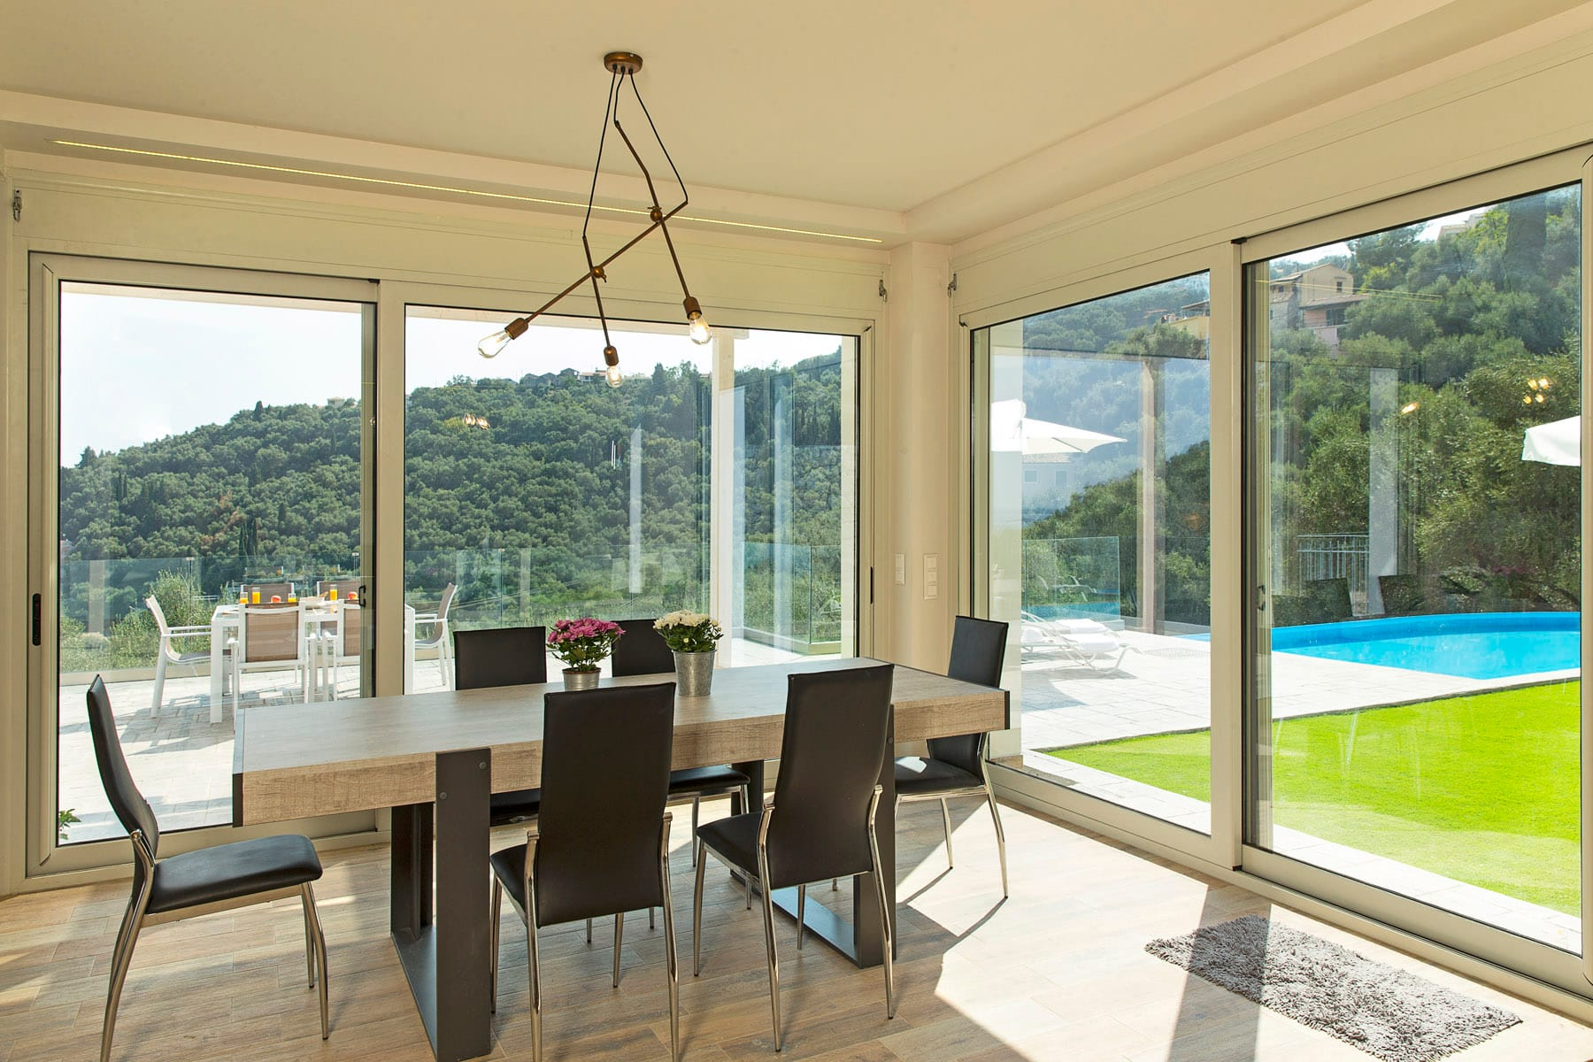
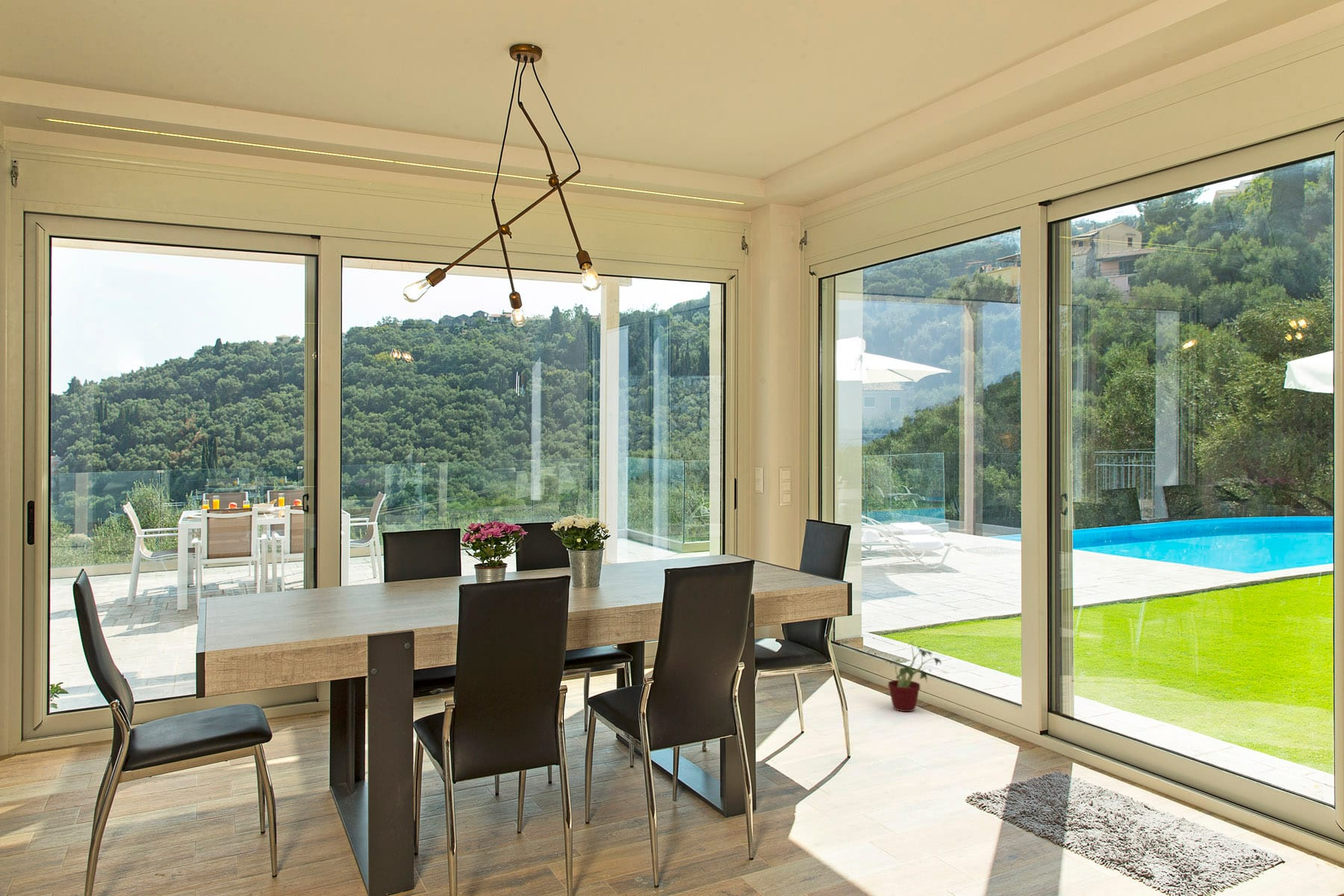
+ potted plant [885,641,942,712]
